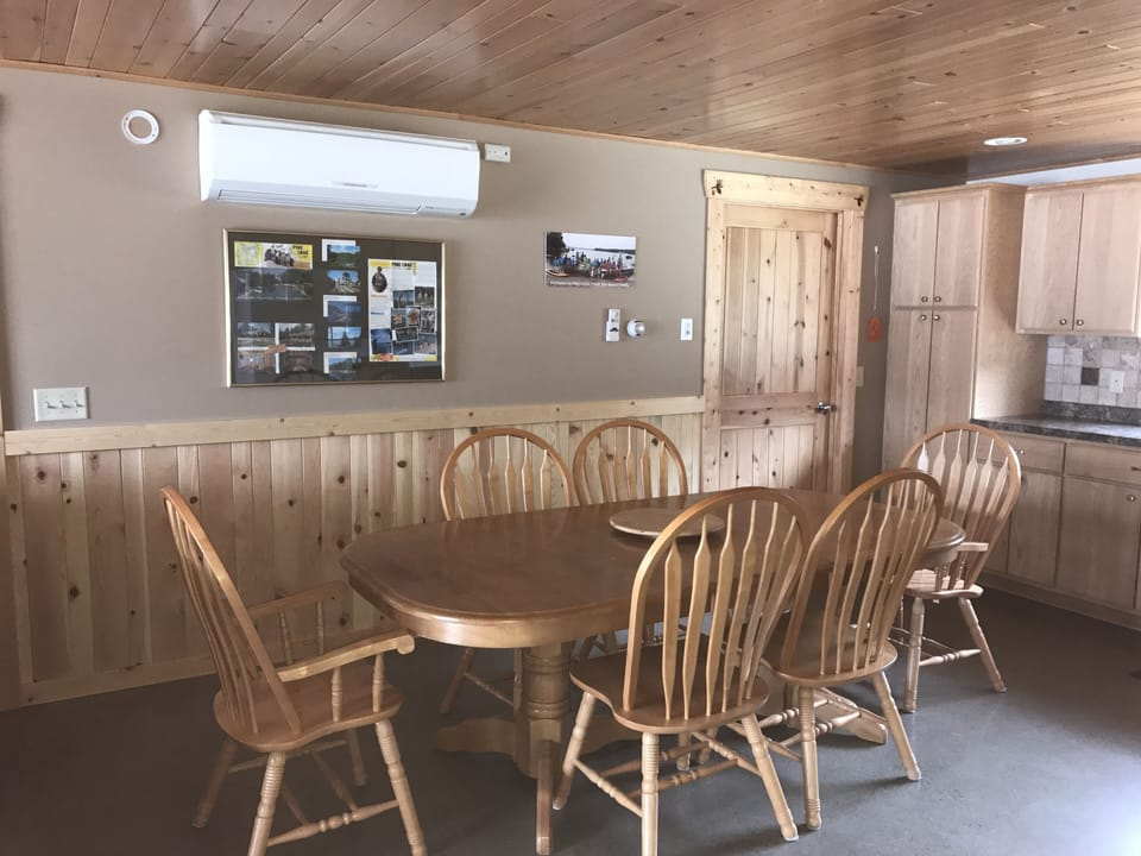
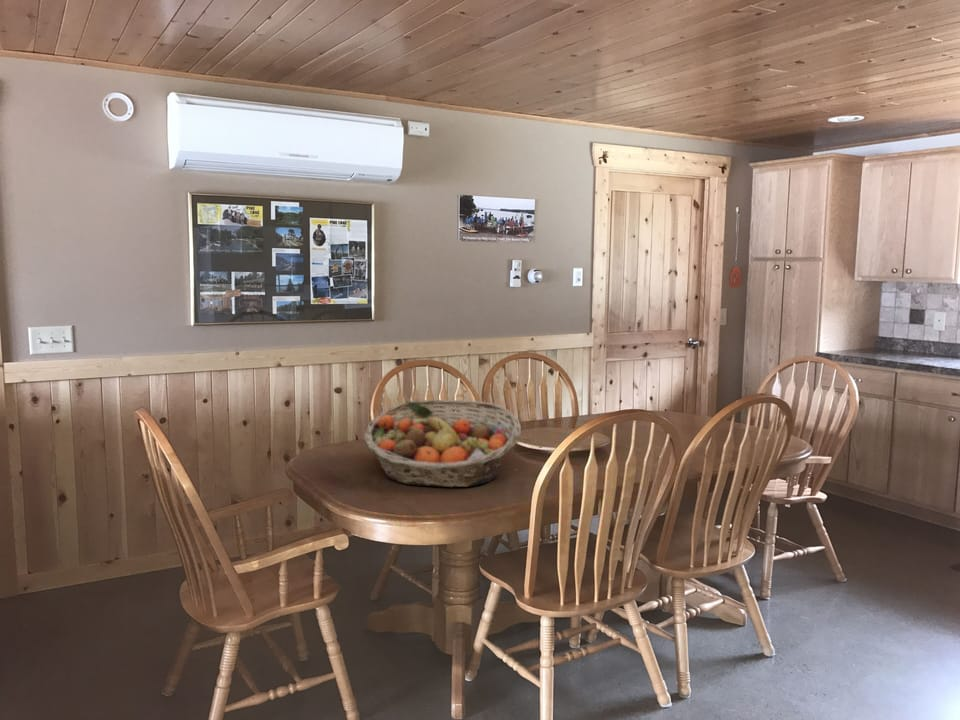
+ fruit basket [363,399,522,488]
